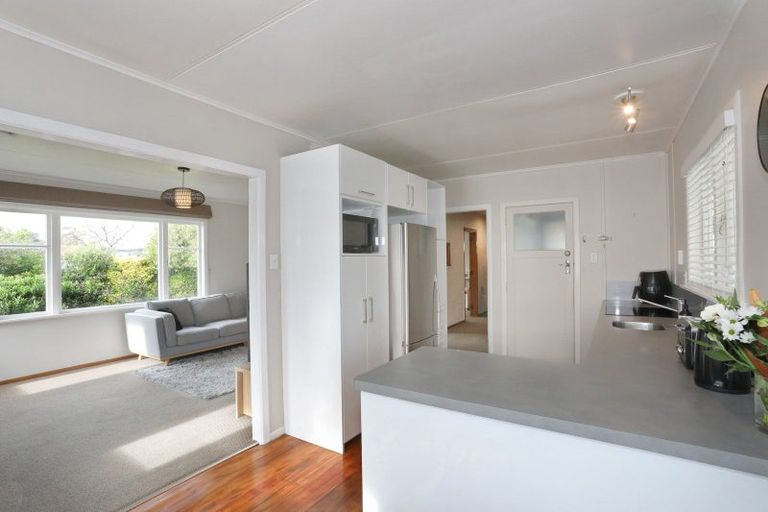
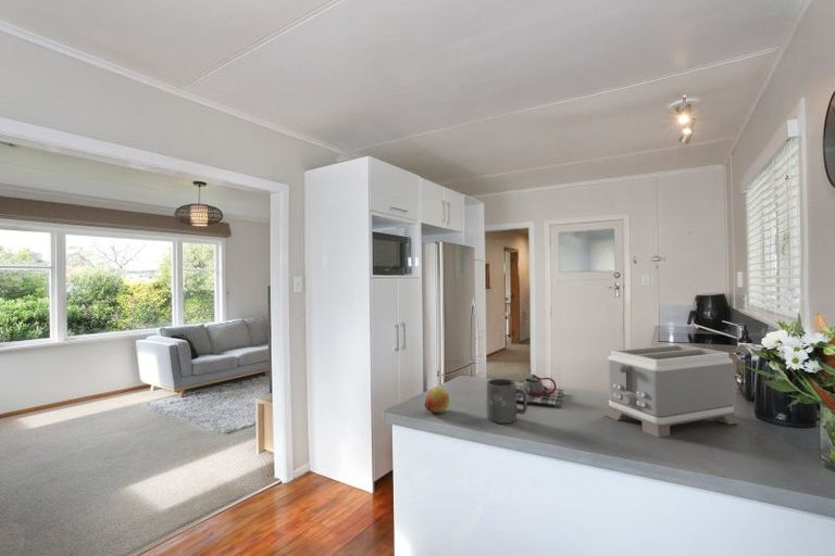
+ teapot [516,374,564,408]
+ toaster [605,343,740,439]
+ mug [486,378,528,425]
+ fruit [423,387,451,414]
